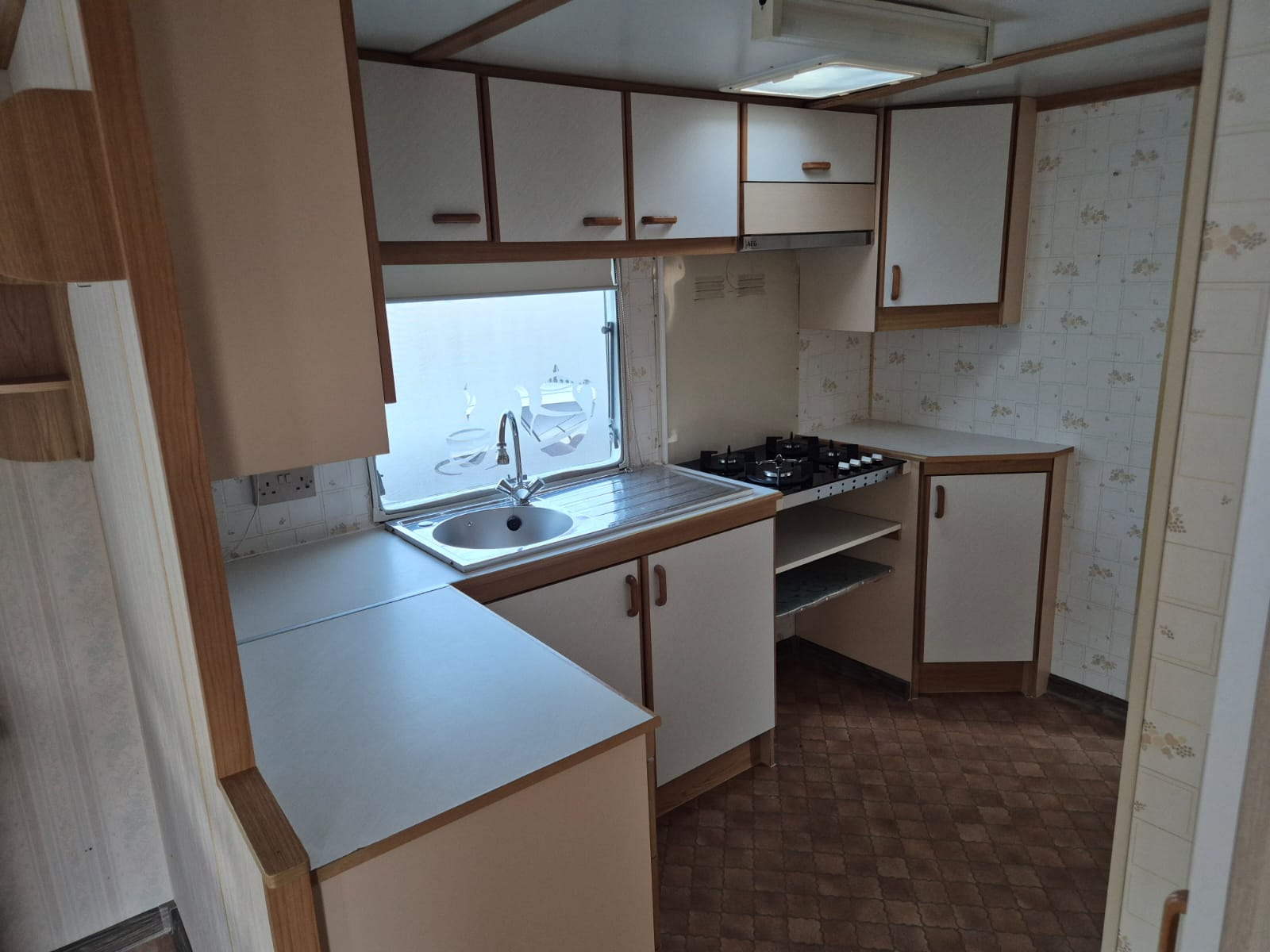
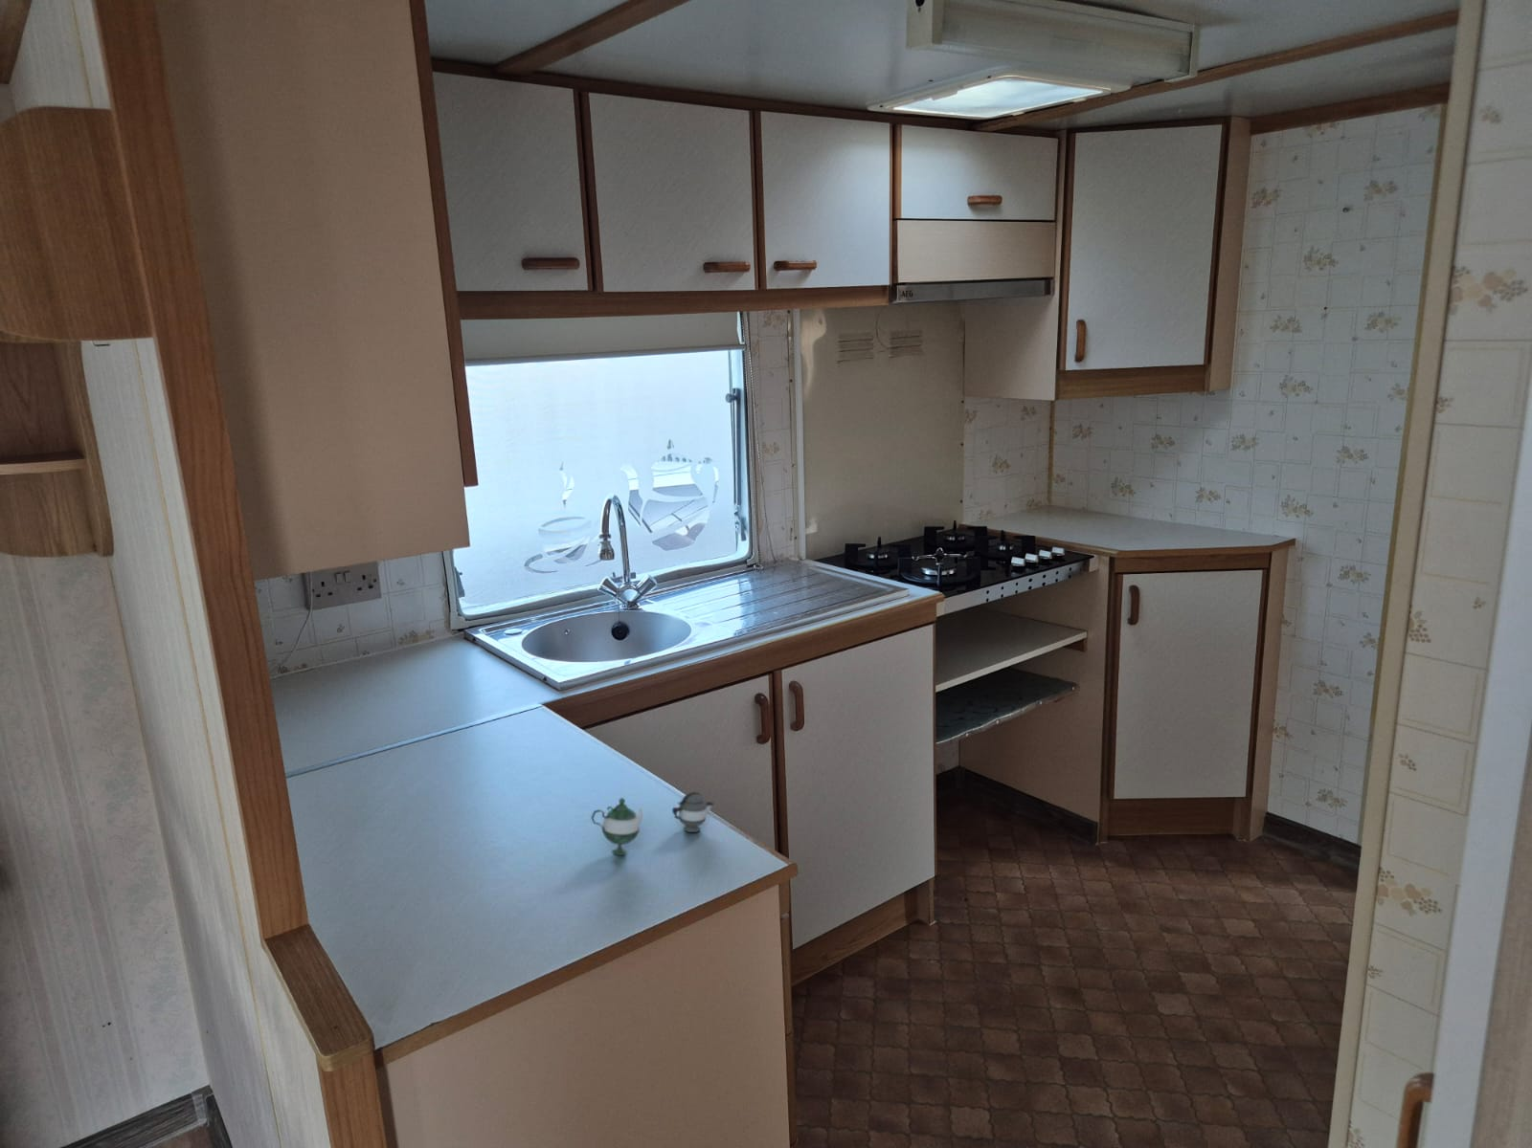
+ teapot [591,791,715,856]
